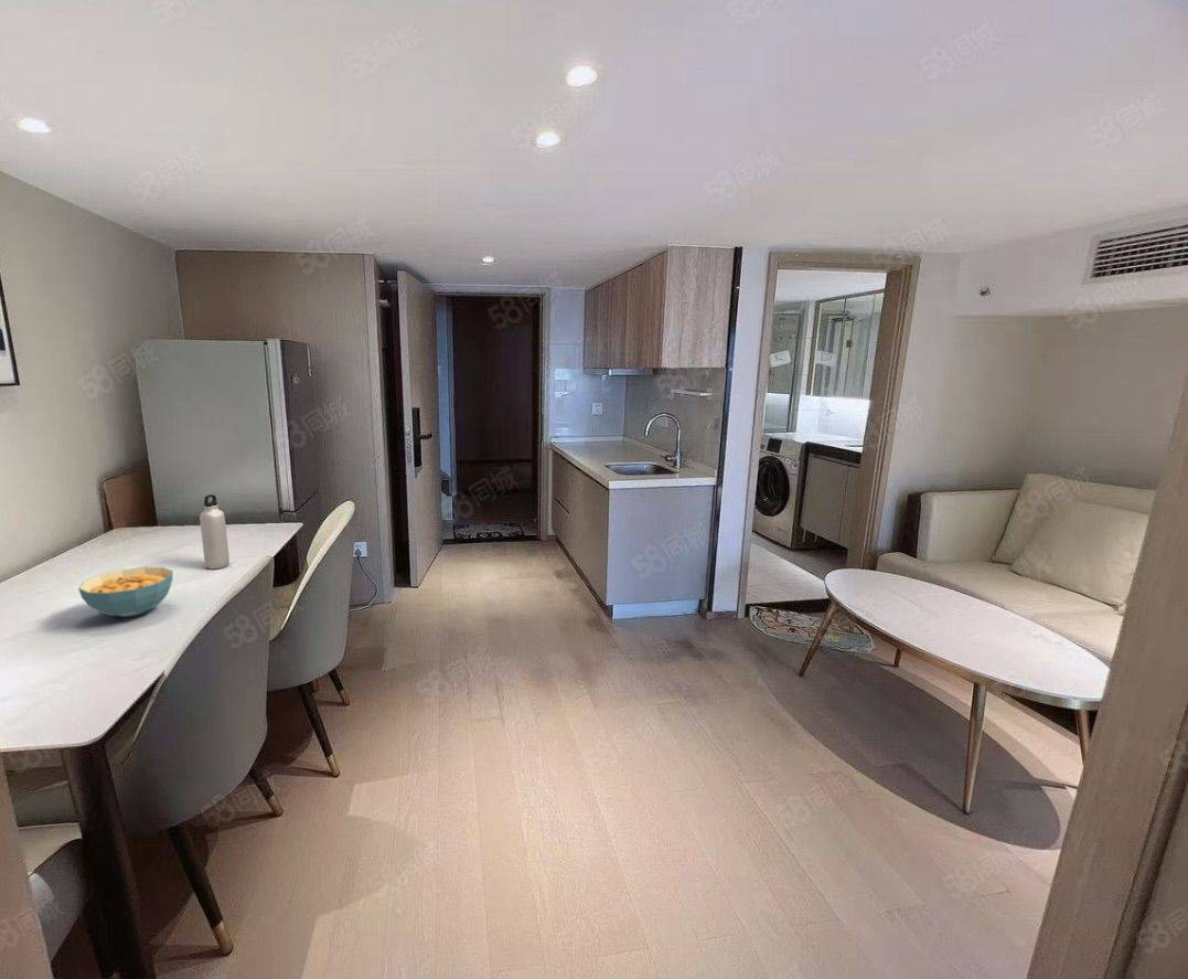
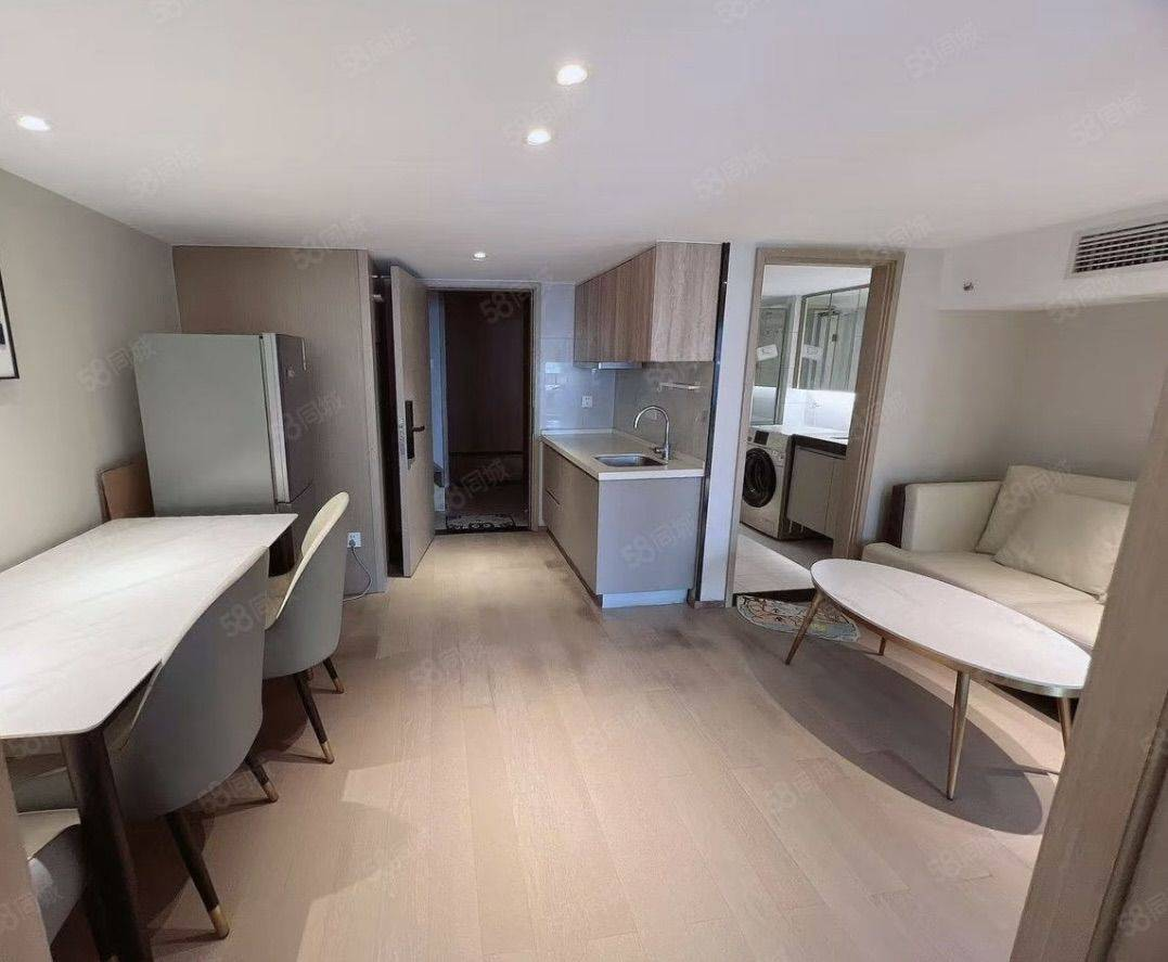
- water bottle [199,493,231,570]
- cereal bowl [77,566,174,618]
